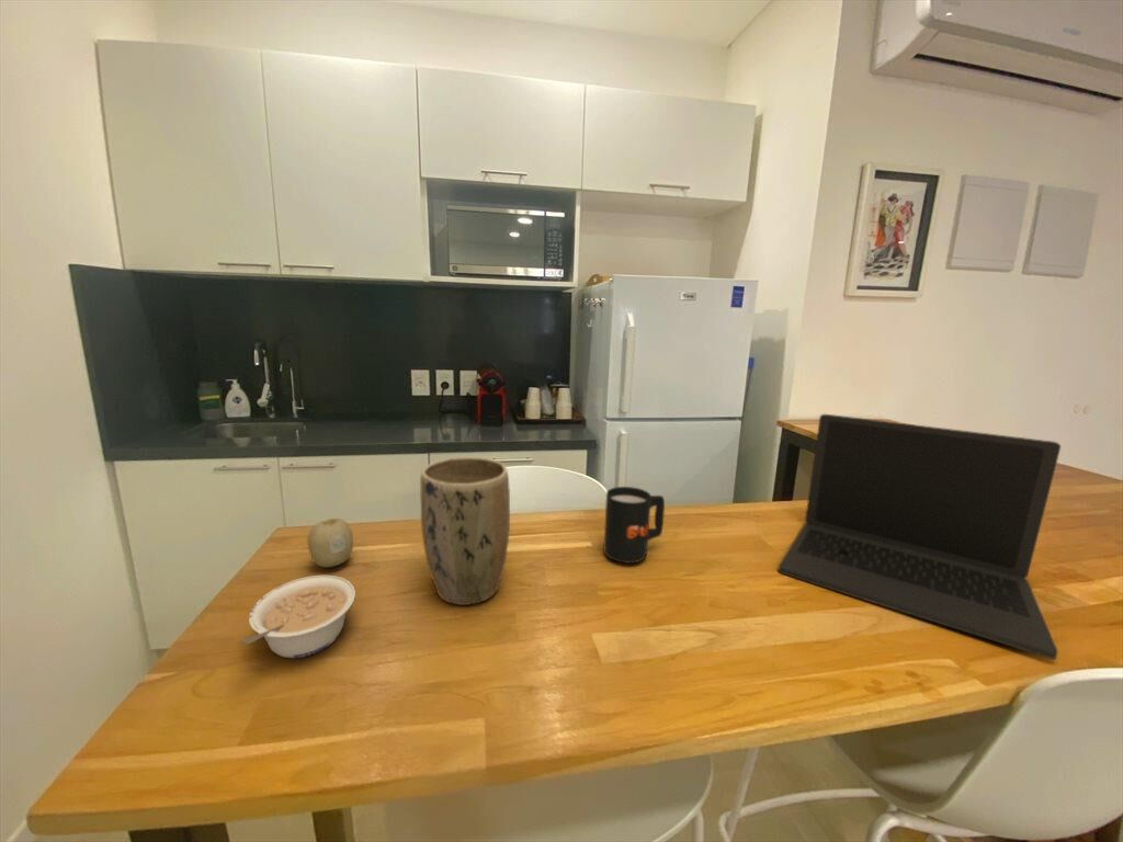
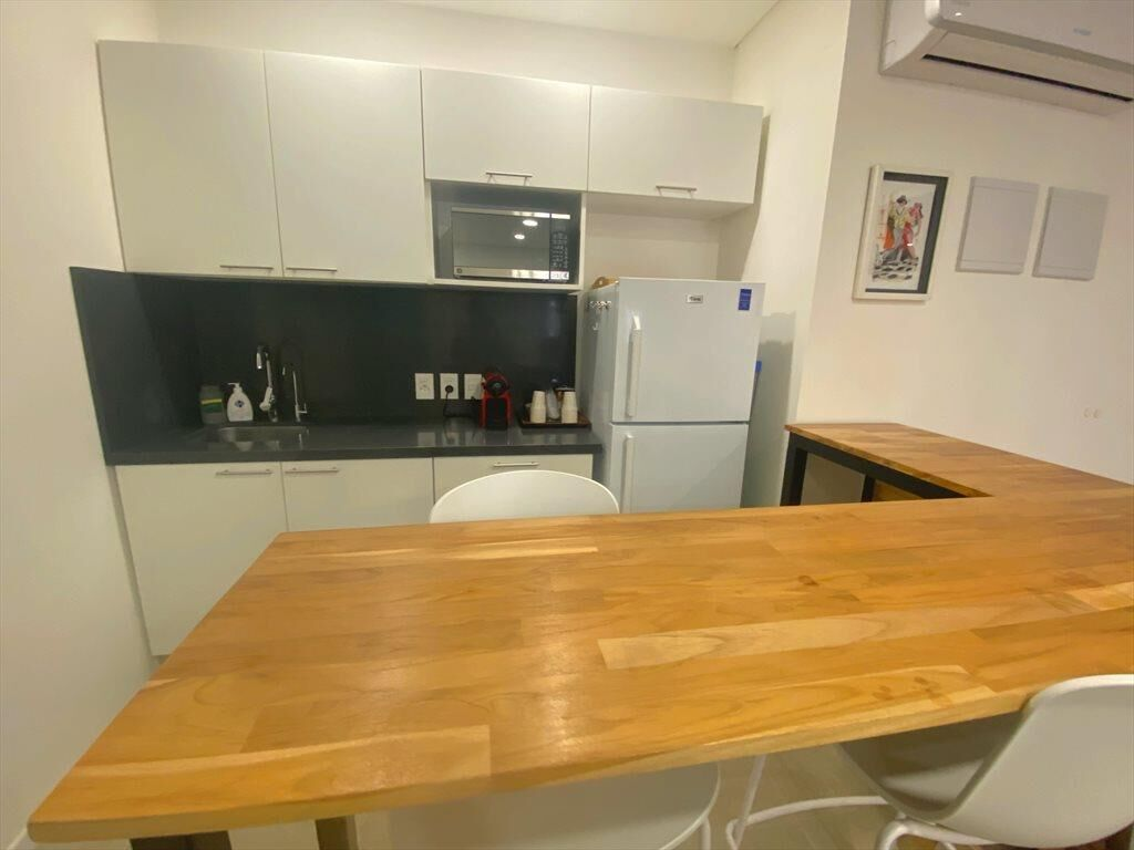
- fruit [306,517,354,569]
- legume [240,574,356,659]
- plant pot [419,456,511,606]
- laptop [776,413,1062,660]
- mug [603,486,666,565]
